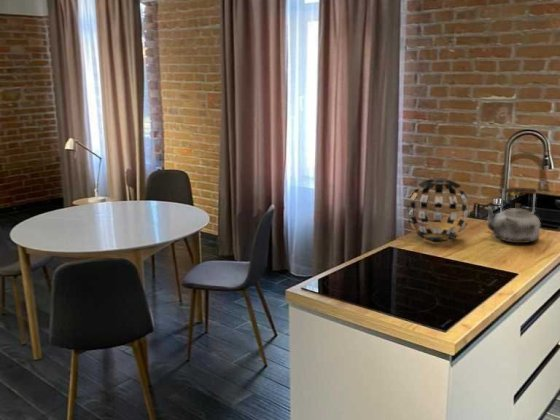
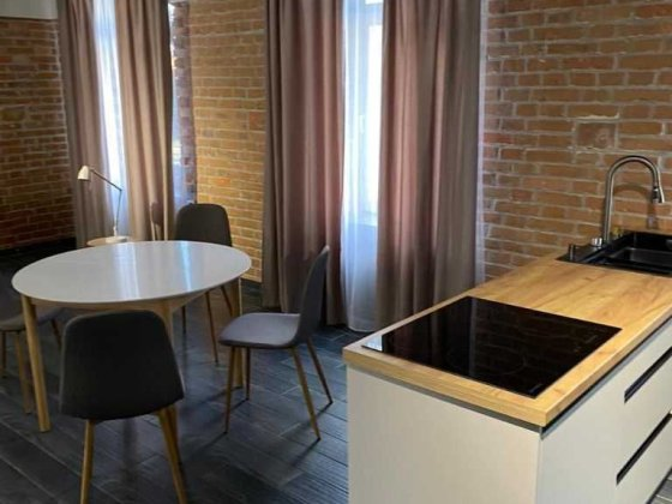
- kettle [484,186,541,244]
- decorative ball [406,178,471,242]
